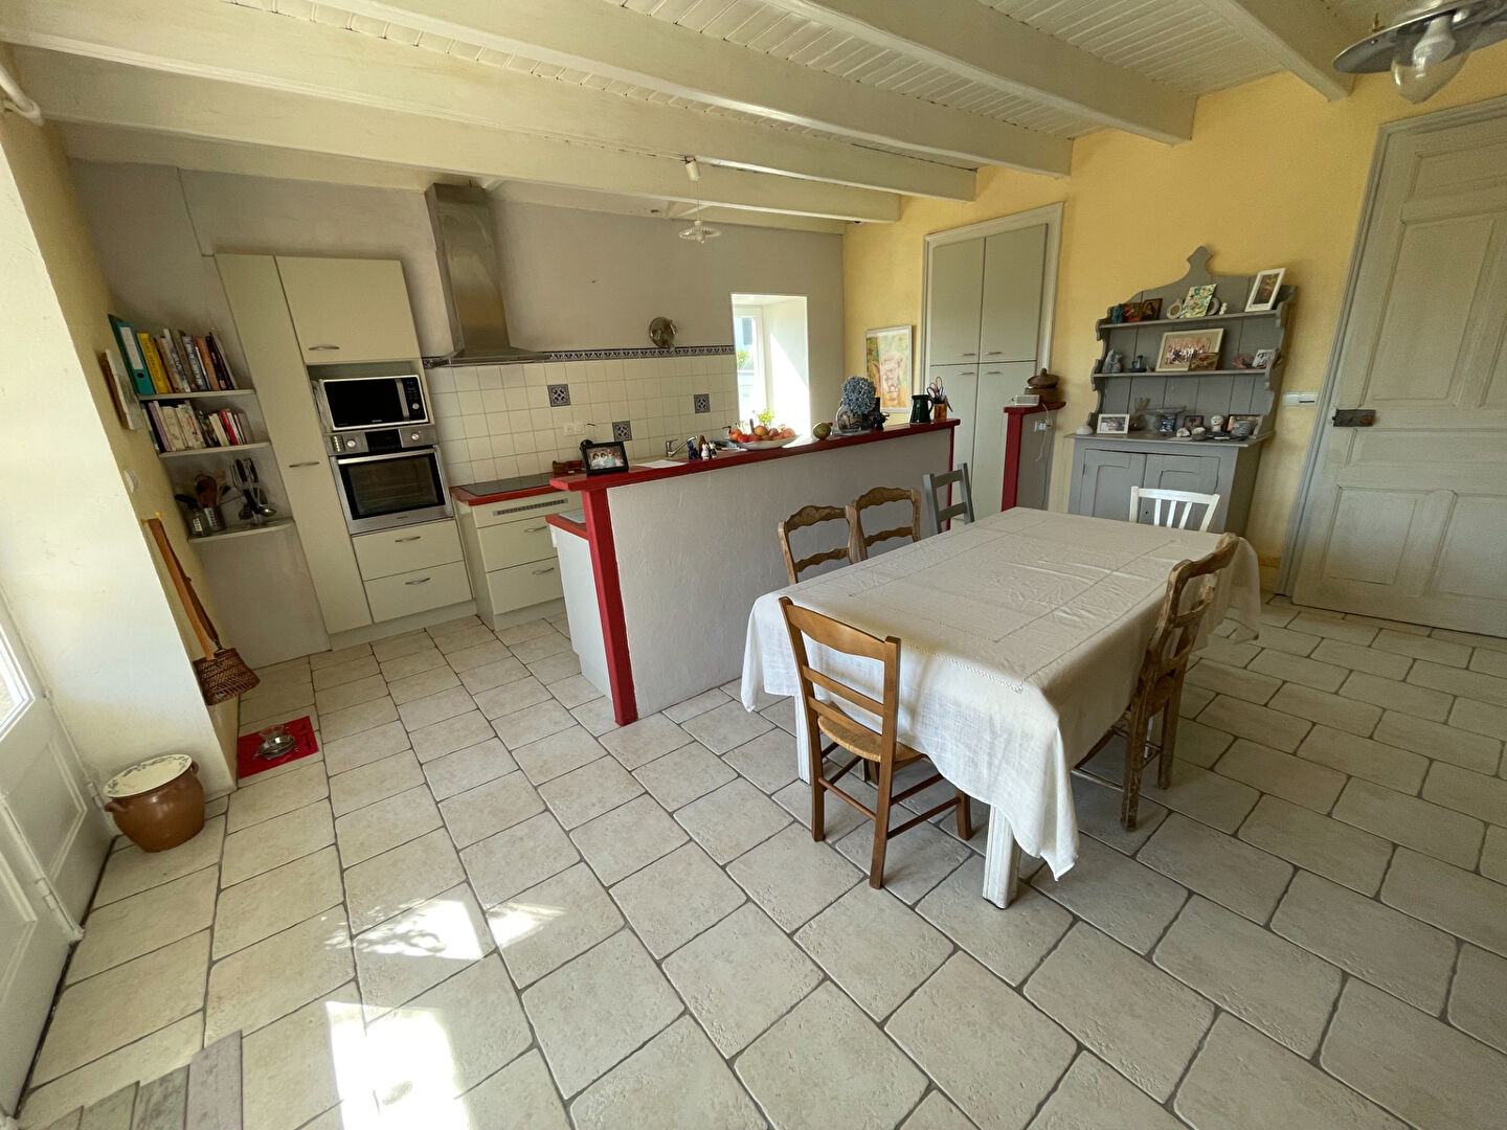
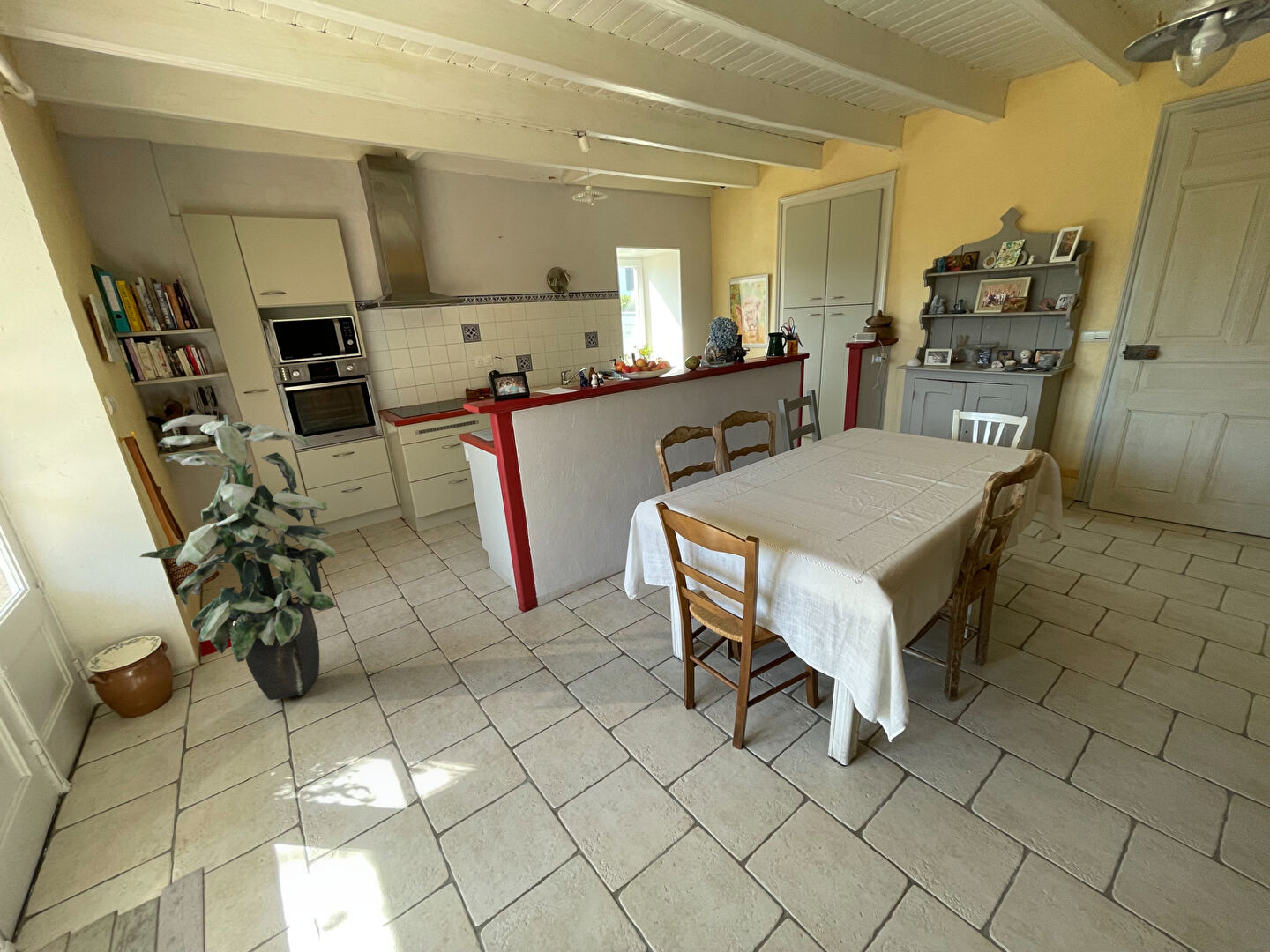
+ indoor plant [139,414,336,701]
